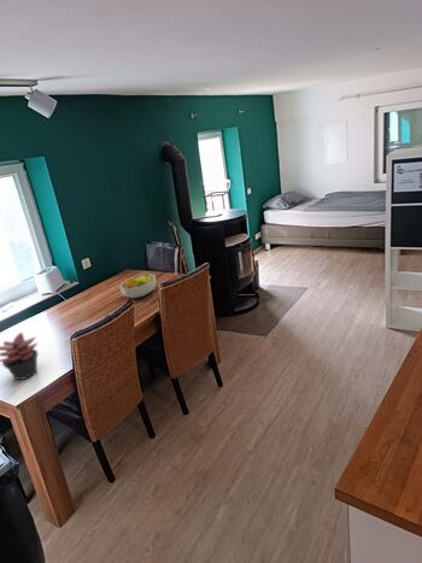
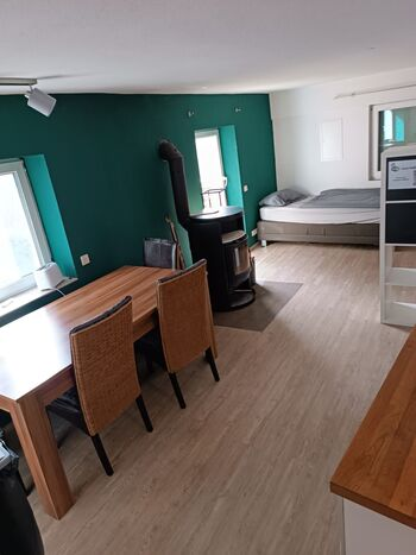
- fruit bowl [118,272,157,299]
- succulent plant [0,332,39,381]
